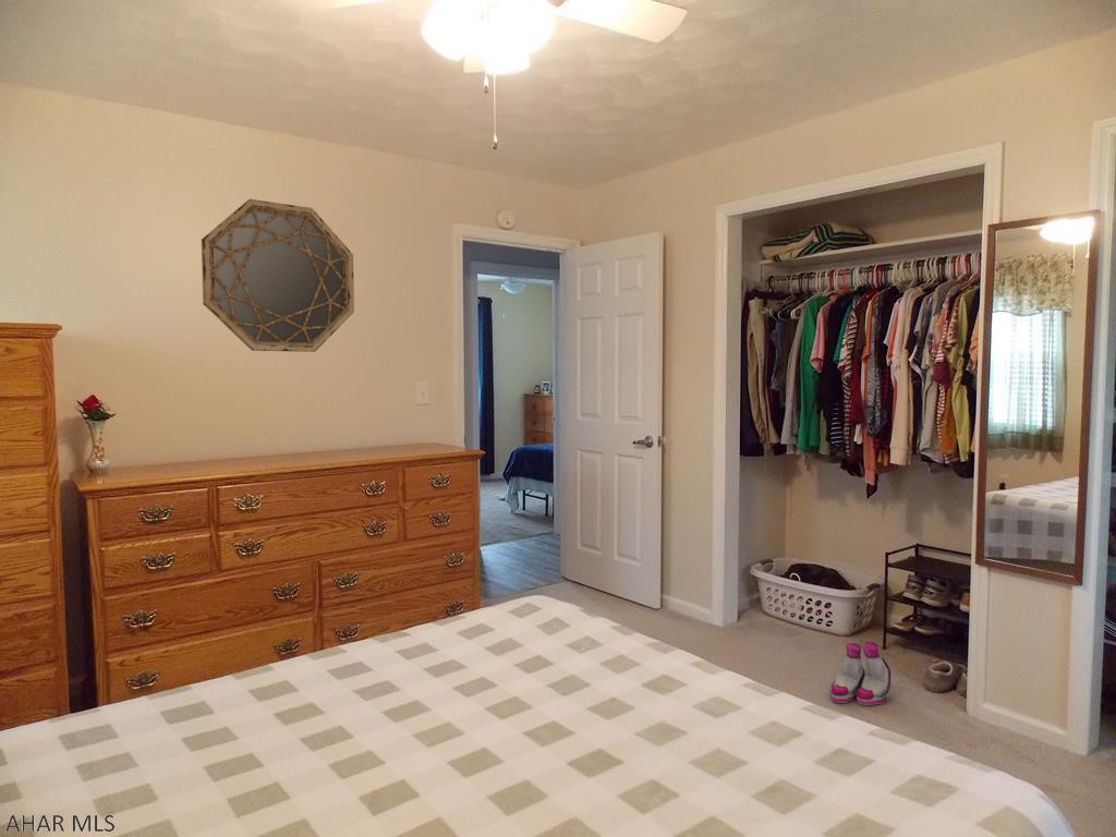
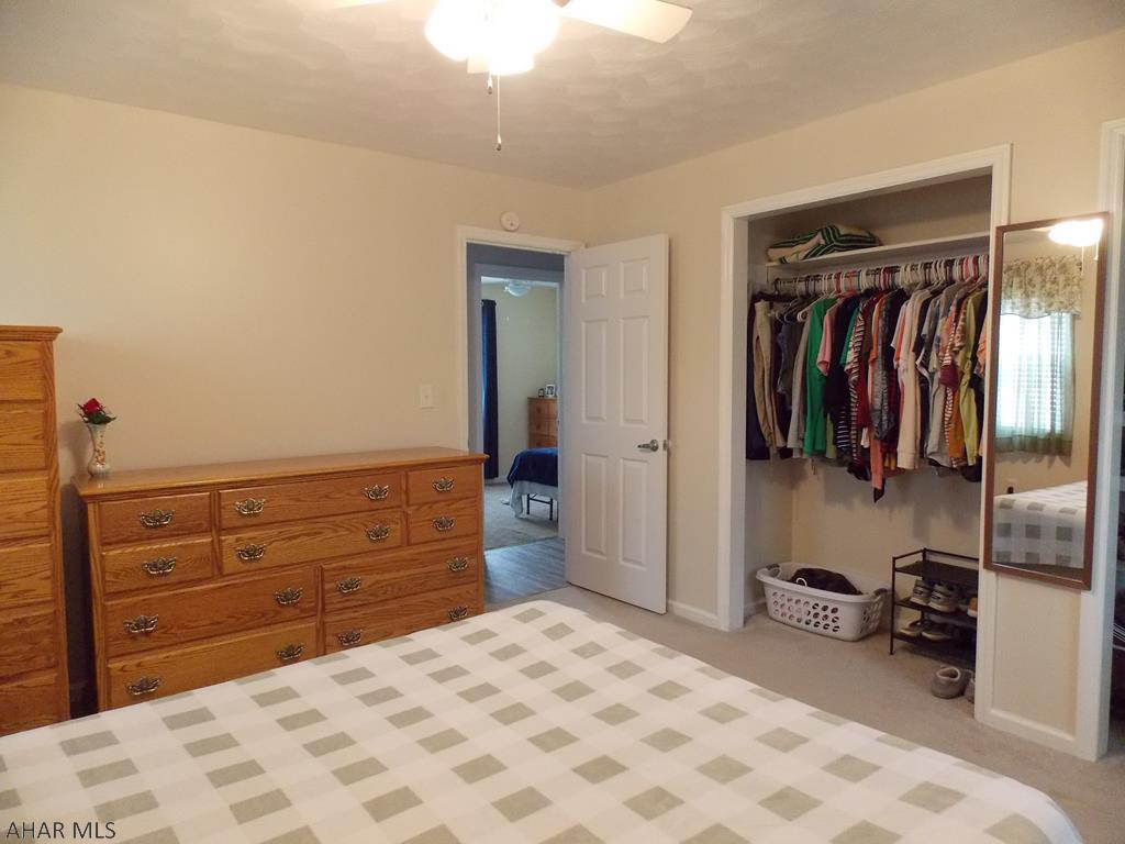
- boots [829,641,891,706]
- home mirror [201,198,355,353]
